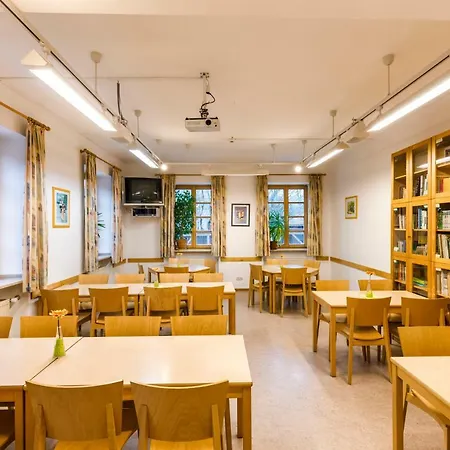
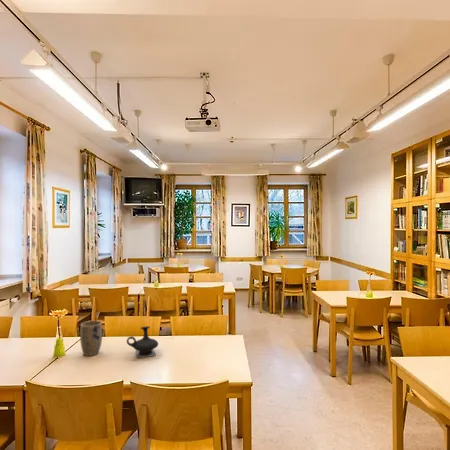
+ plant pot [79,320,103,357]
+ teapot [126,325,159,359]
